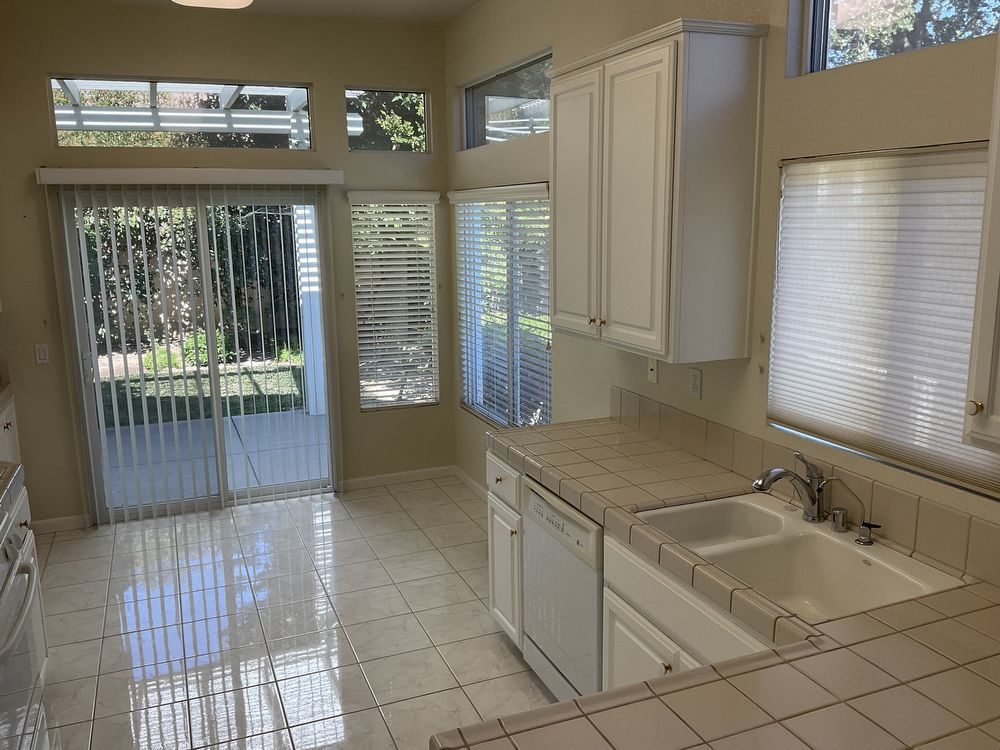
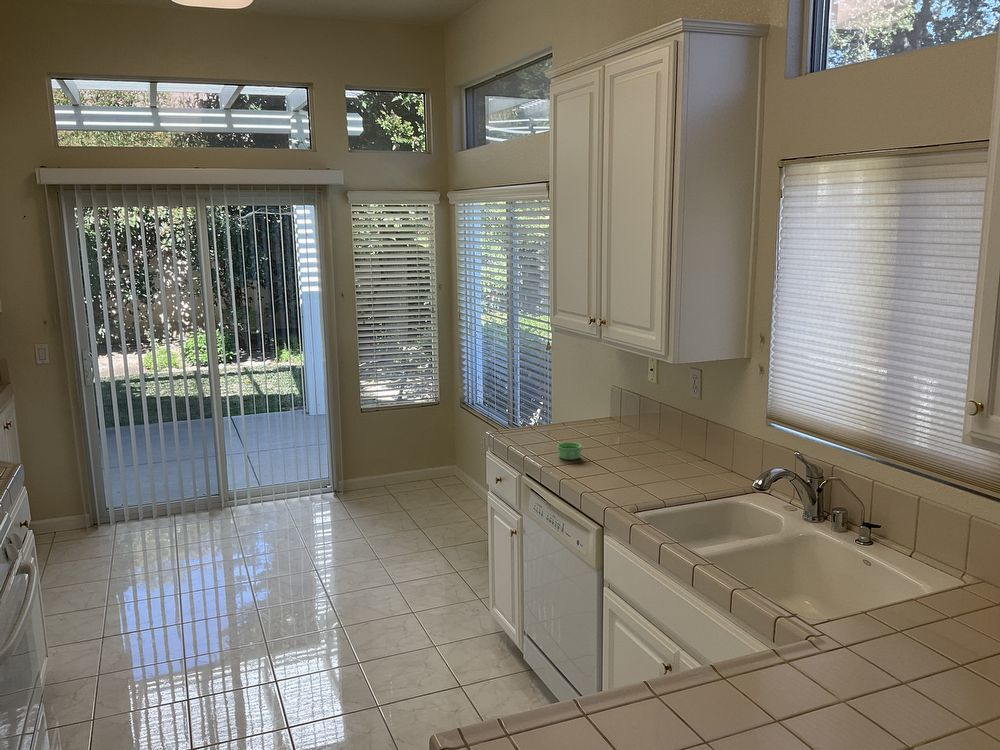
+ ramekin [557,442,583,461]
